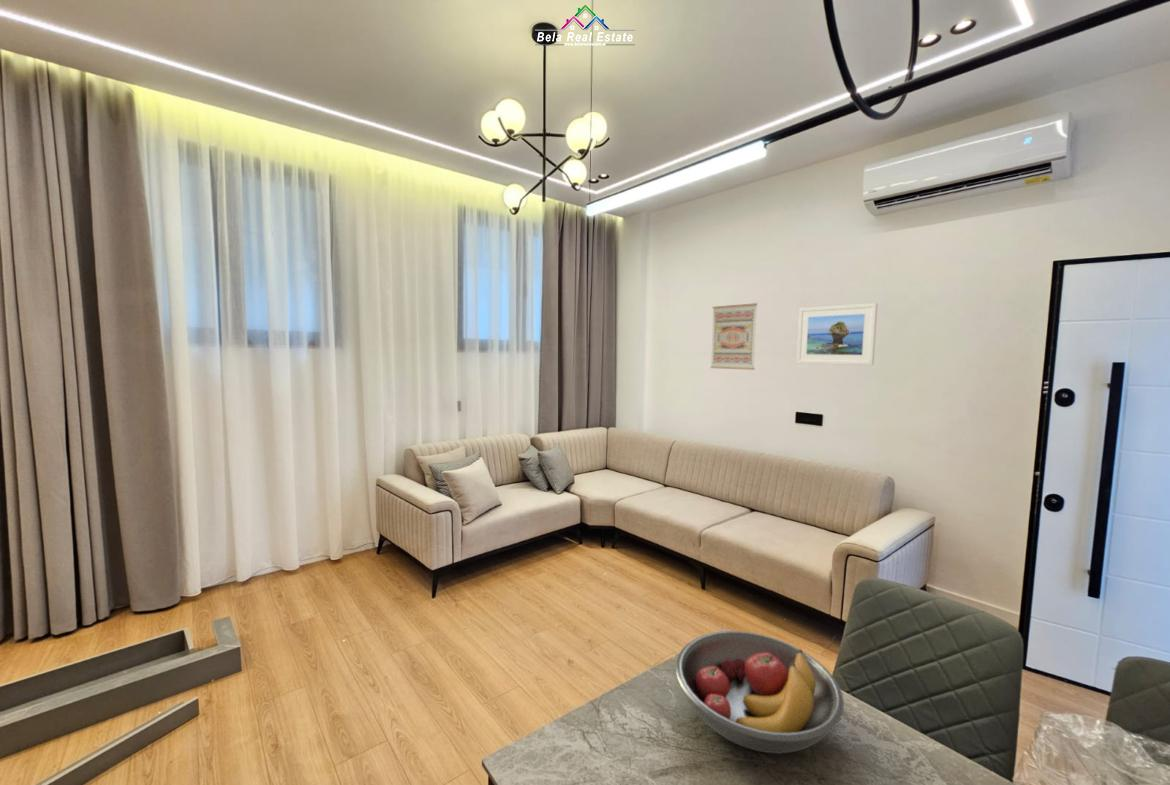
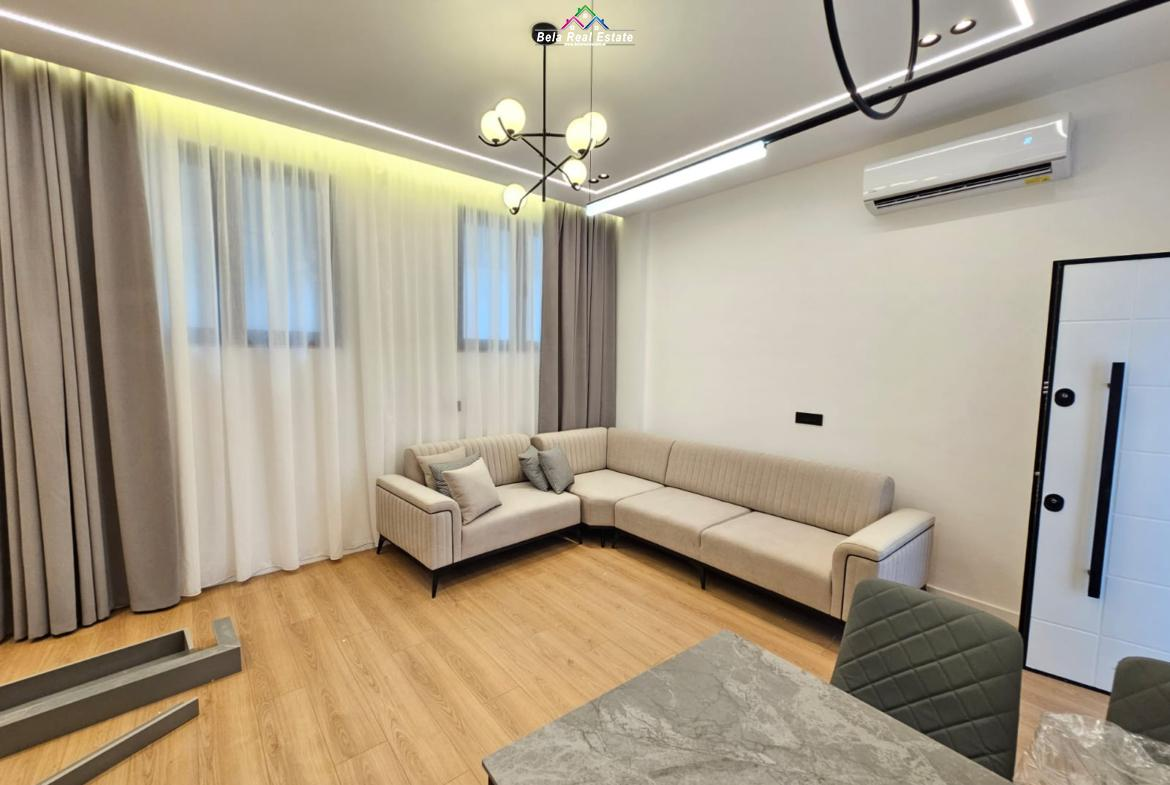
- wall art [709,302,758,371]
- fruit bowl [675,630,845,754]
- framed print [796,302,878,366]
